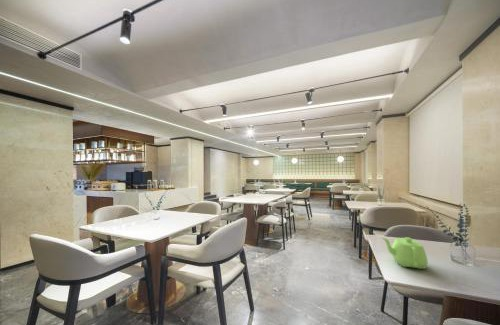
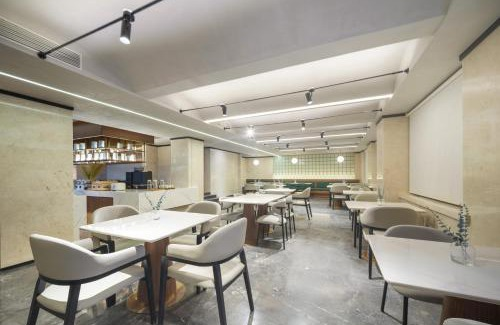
- teapot [381,236,429,270]
